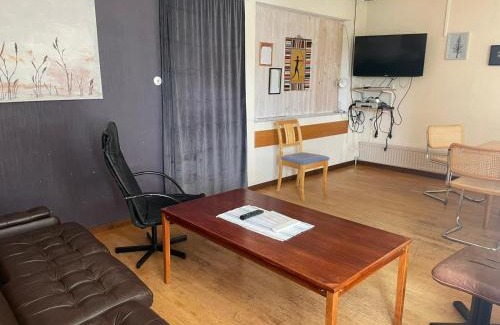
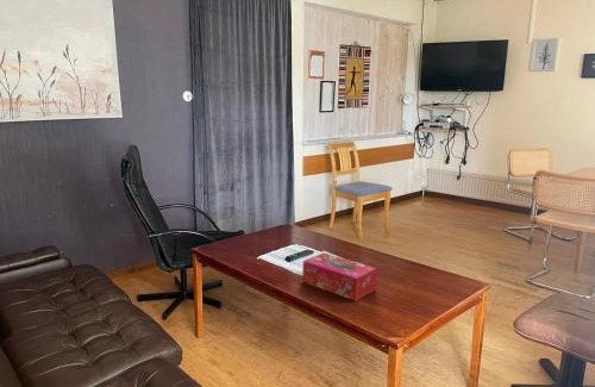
+ tissue box [301,251,378,302]
